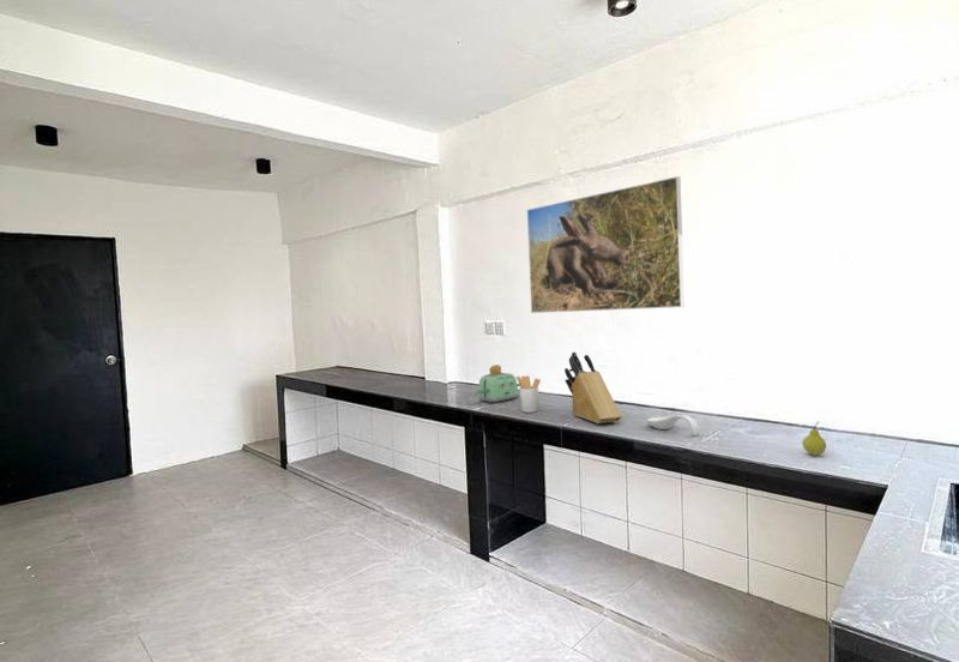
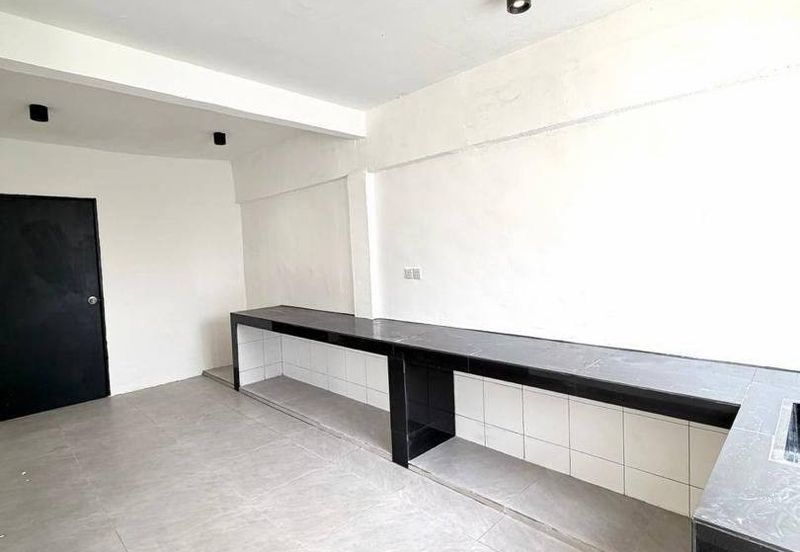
- utensil holder [515,374,542,414]
- knife block [563,351,622,425]
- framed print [526,175,686,314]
- fruit [801,420,827,457]
- spoon rest [646,414,701,437]
- toaster [475,363,521,404]
